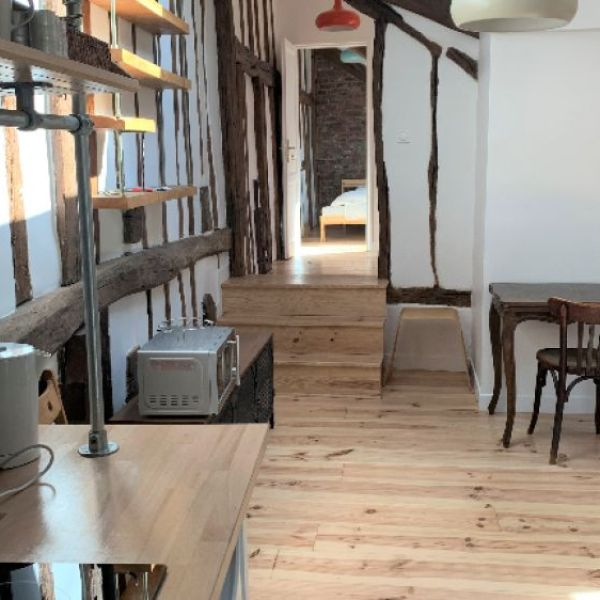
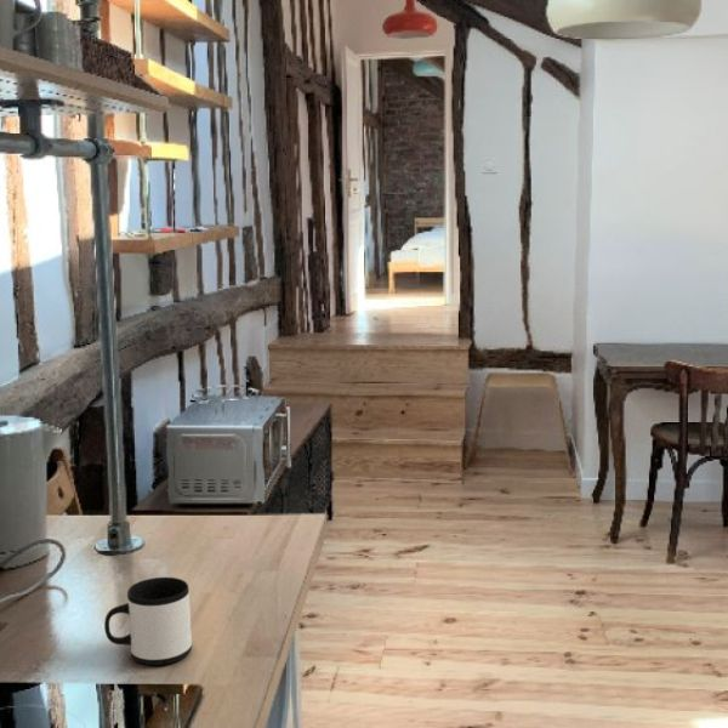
+ mug [103,576,193,666]
